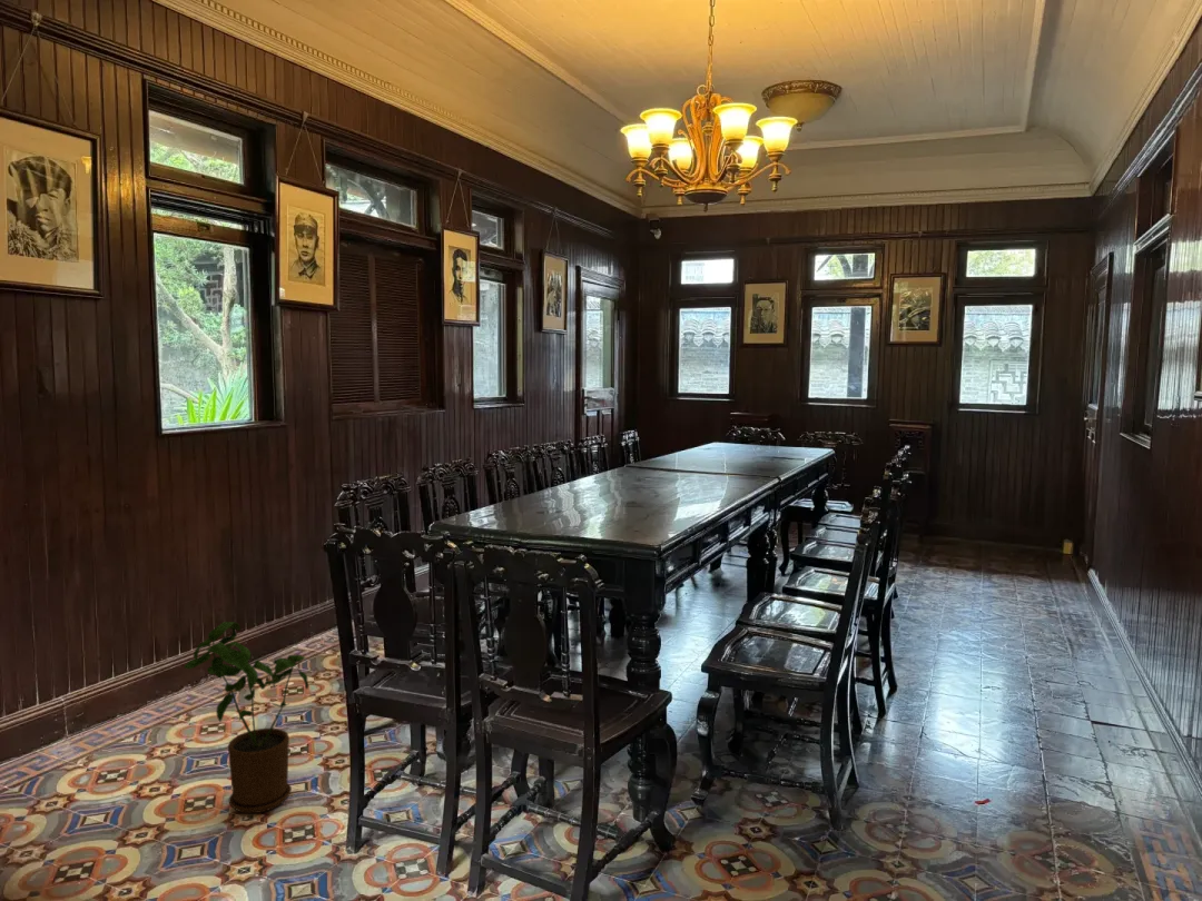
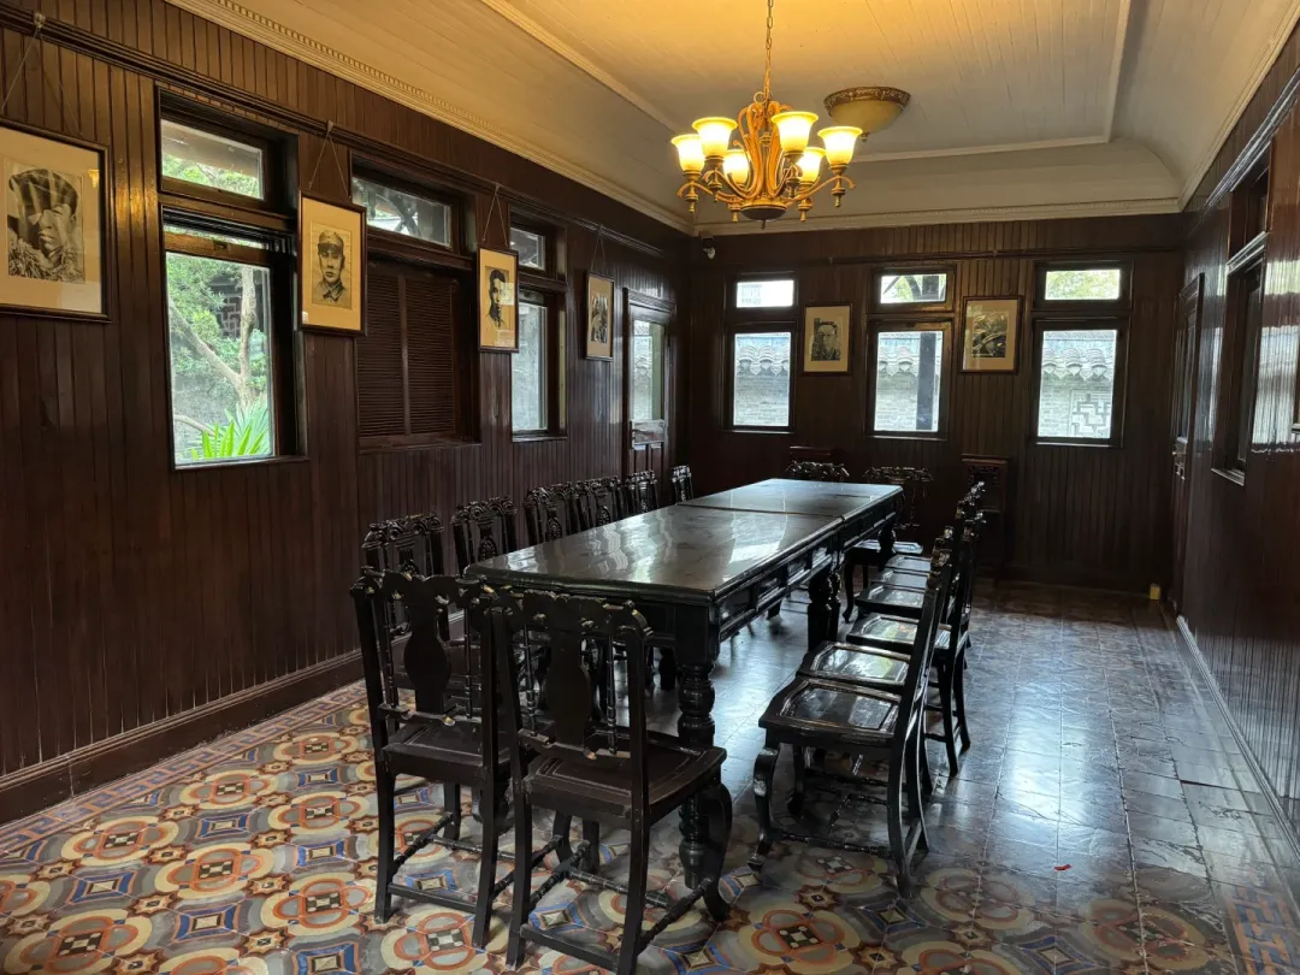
- house plant [184,621,309,814]
